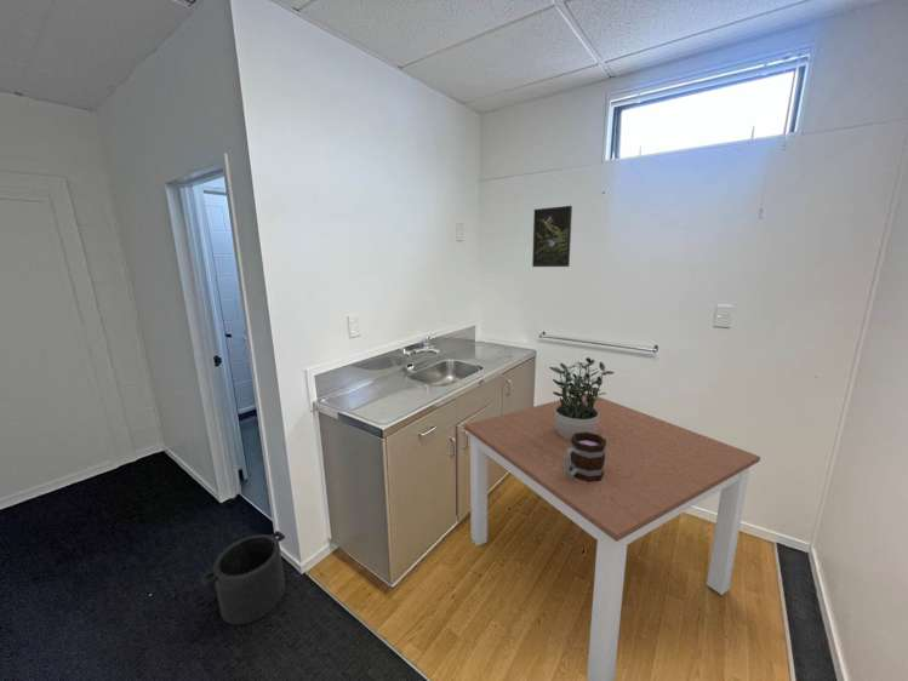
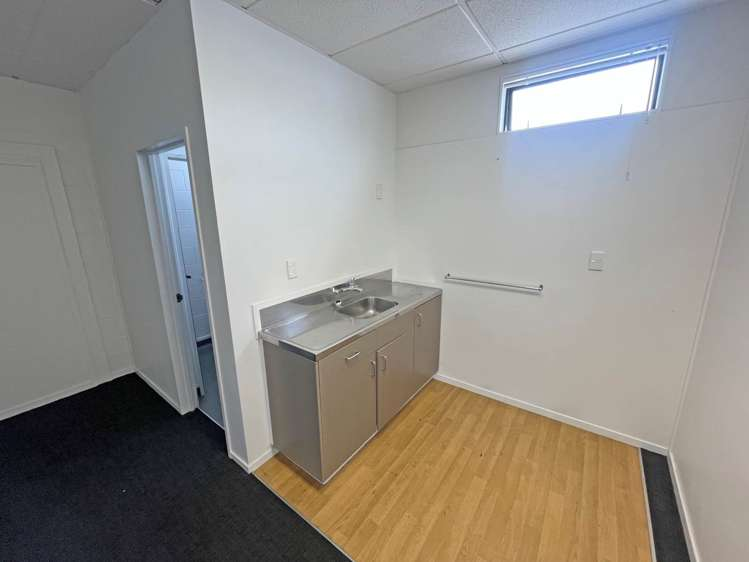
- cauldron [199,530,286,626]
- potted plant [548,356,615,441]
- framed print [531,205,573,268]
- dining table [463,391,761,681]
- mug [565,431,606,482]
